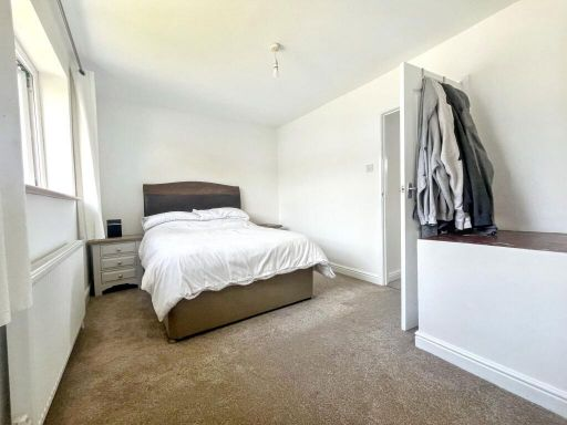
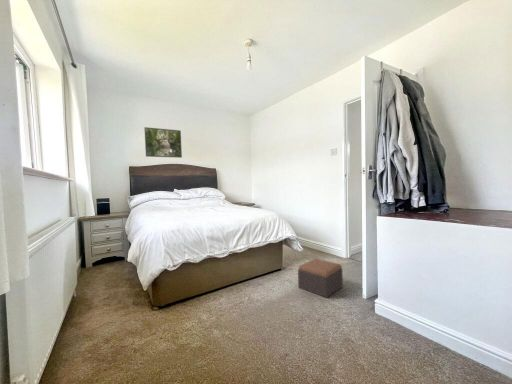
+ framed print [144,126,183,159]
+ footstool [297,258,344,299]
